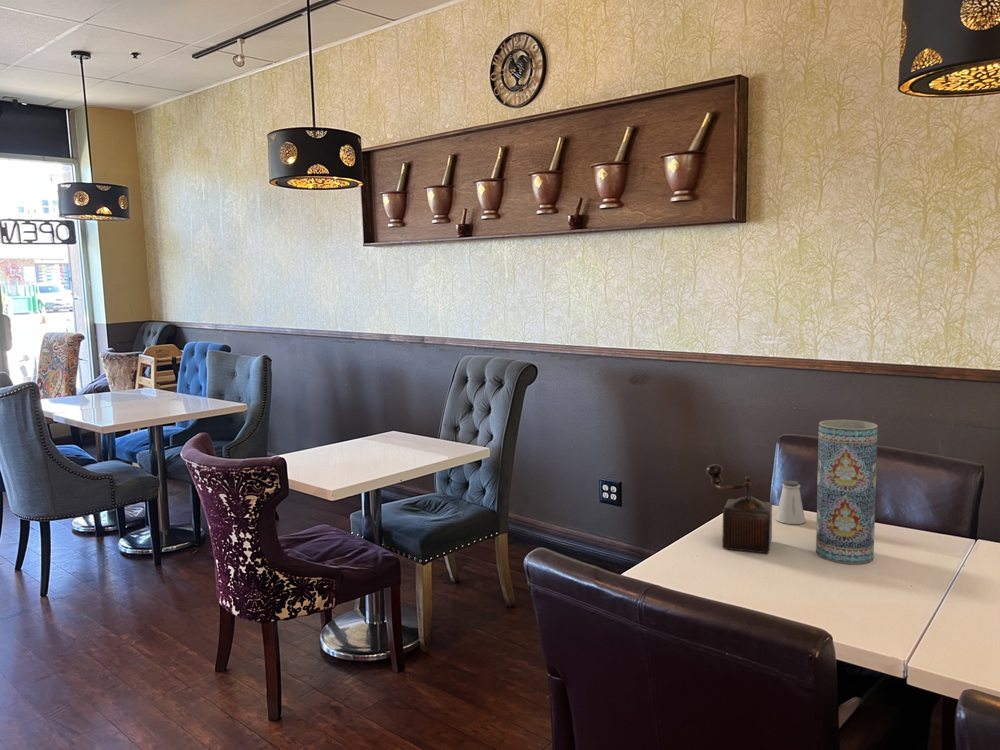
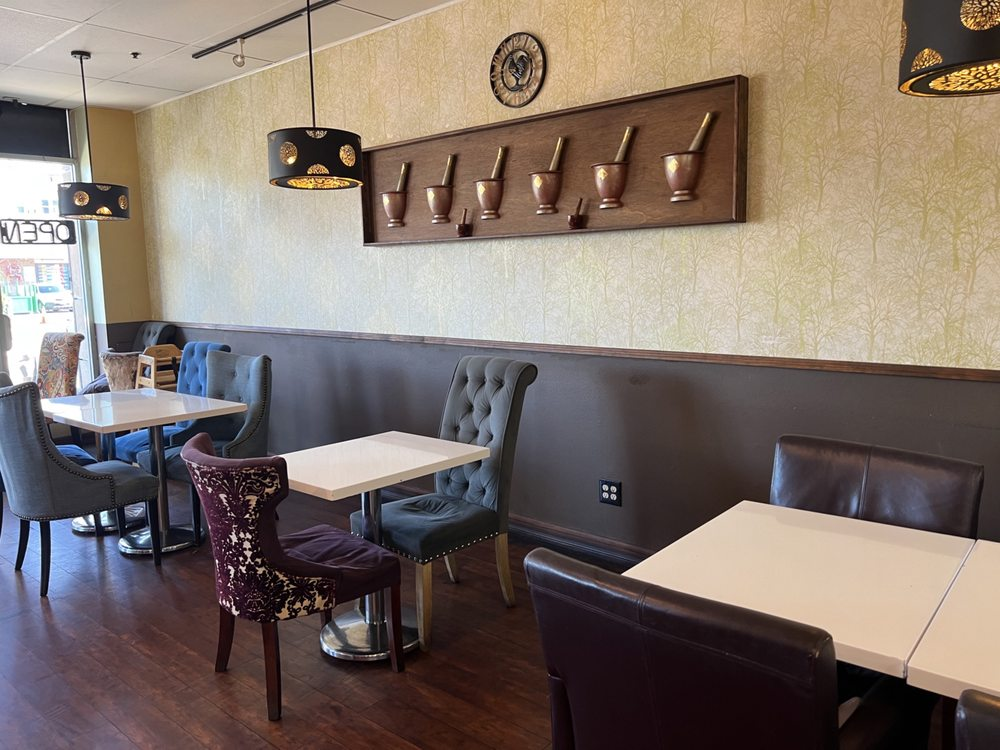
- saltshaker [775,480,806,525]
- vase [815,419,879,565]
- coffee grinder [705,463,773,554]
